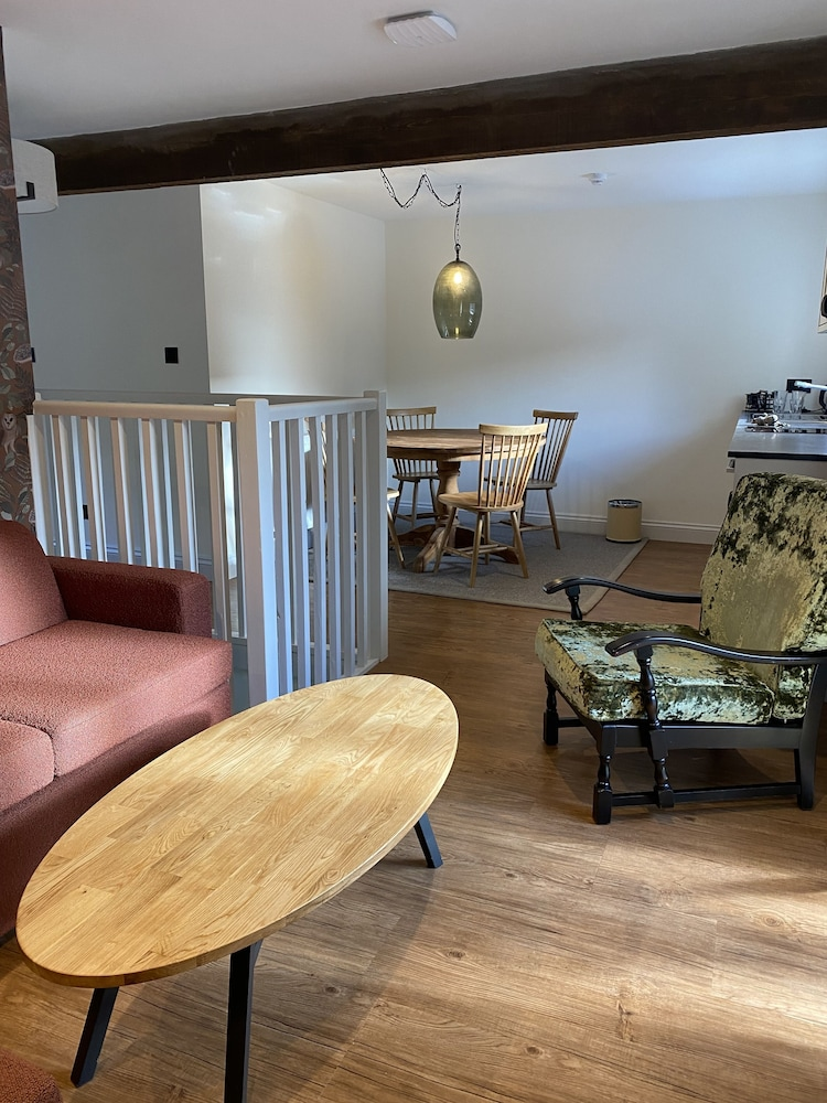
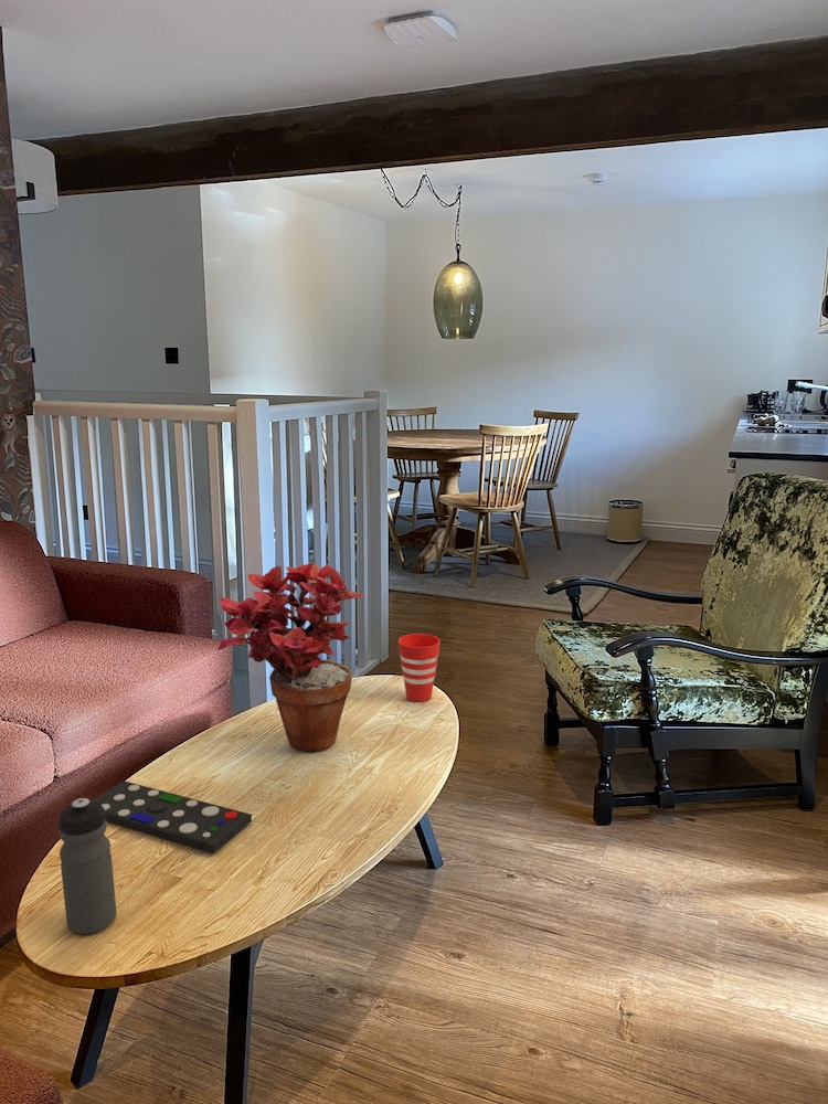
+ remote control [91,779,253,854]
+ cup [397,633,442,703]
+ potted plant [216,561,367,753]
+ water bottle [57,797,118,935]
